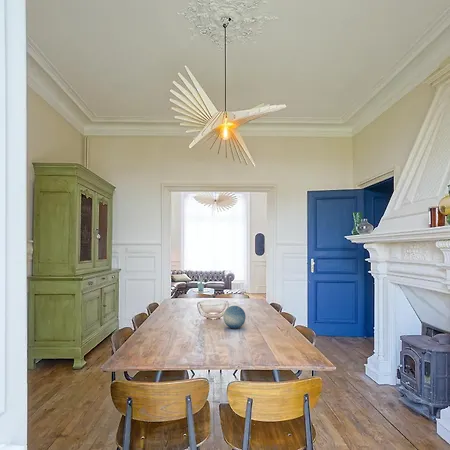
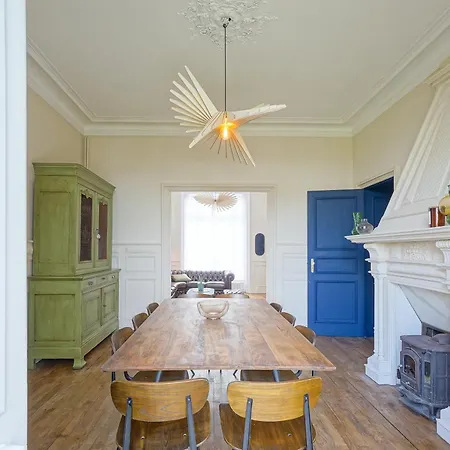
- decorative ball [222,305,247,330]
